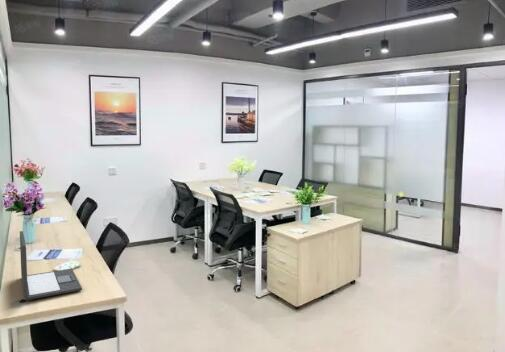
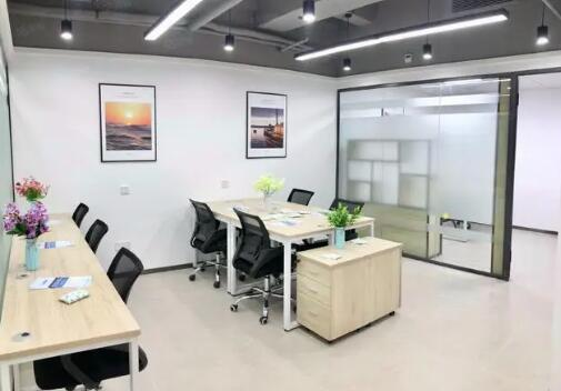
- laptop [19,230,83,301]
